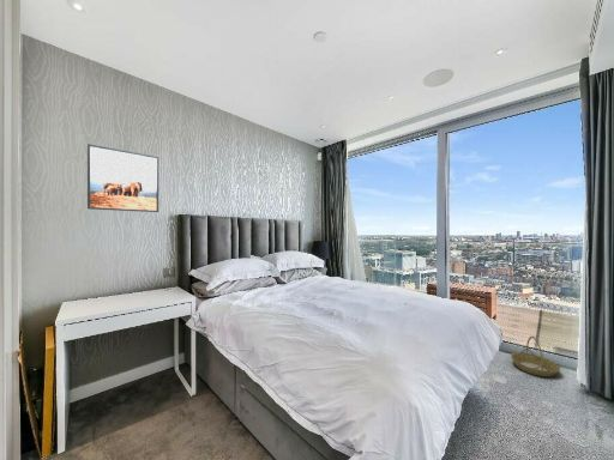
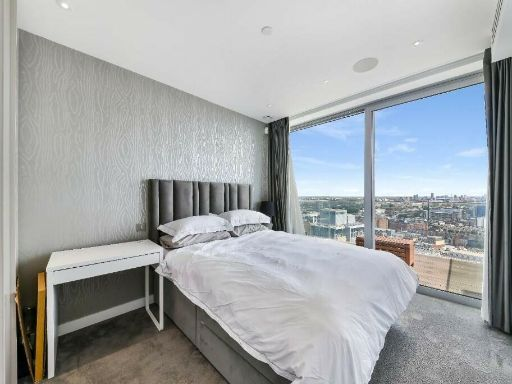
- basket [510,335,561,379]
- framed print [86,143,159,213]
